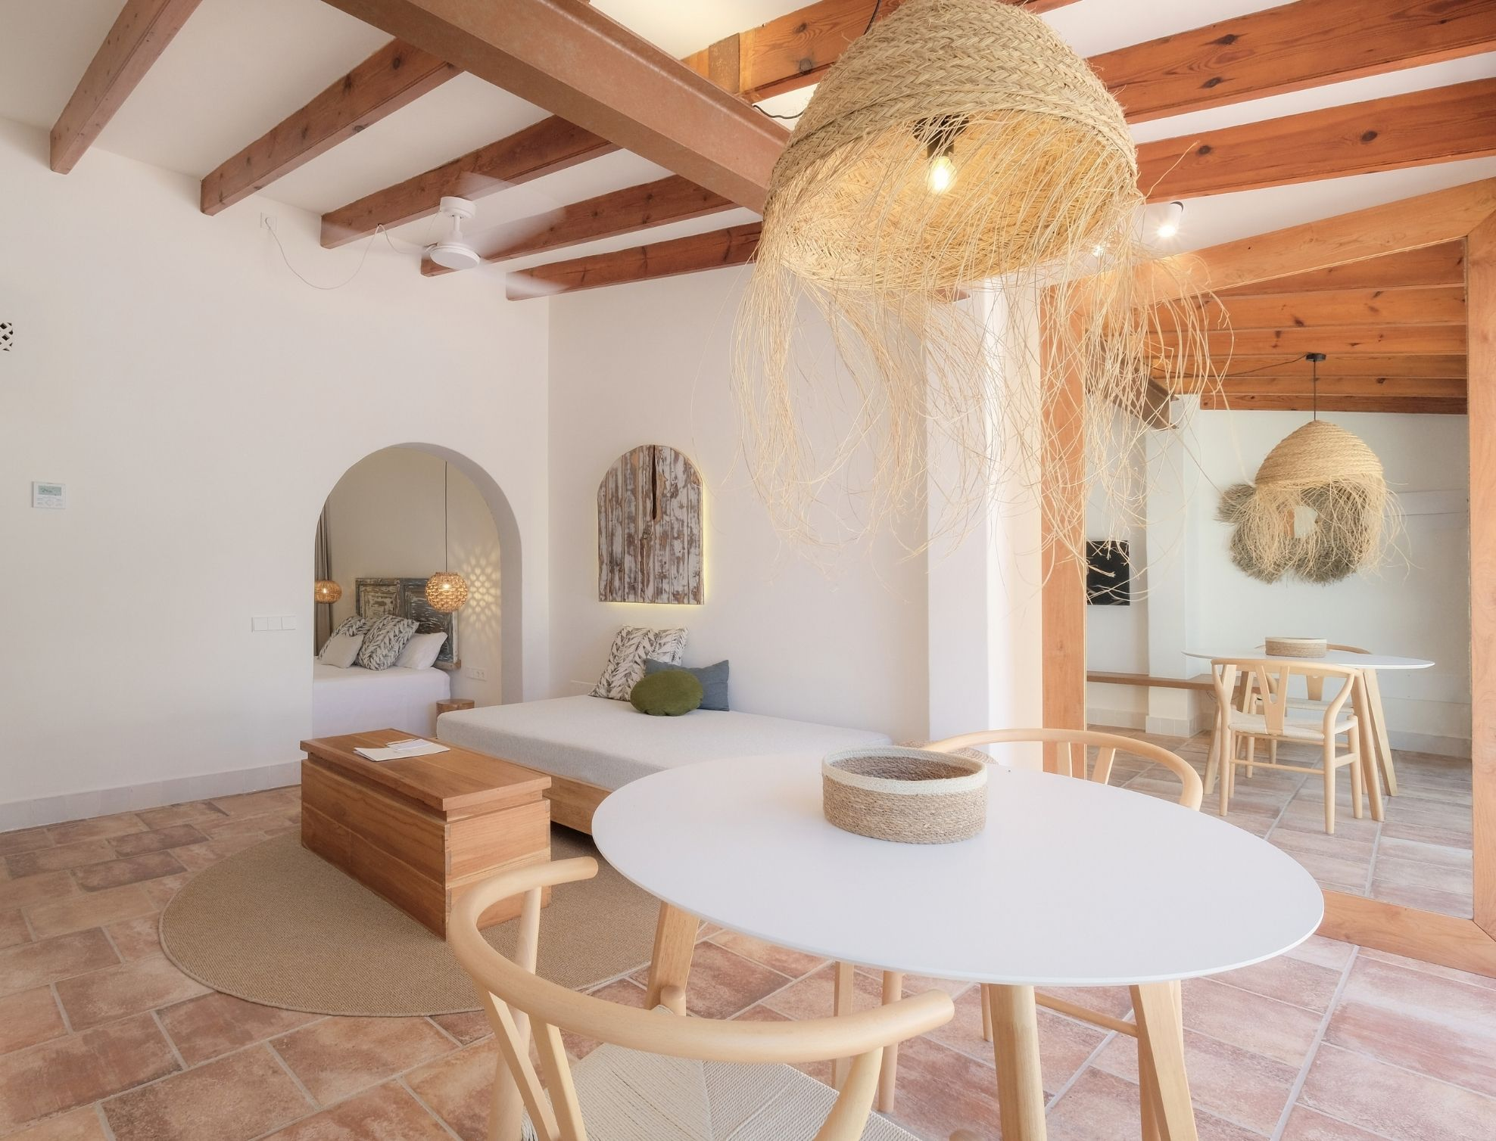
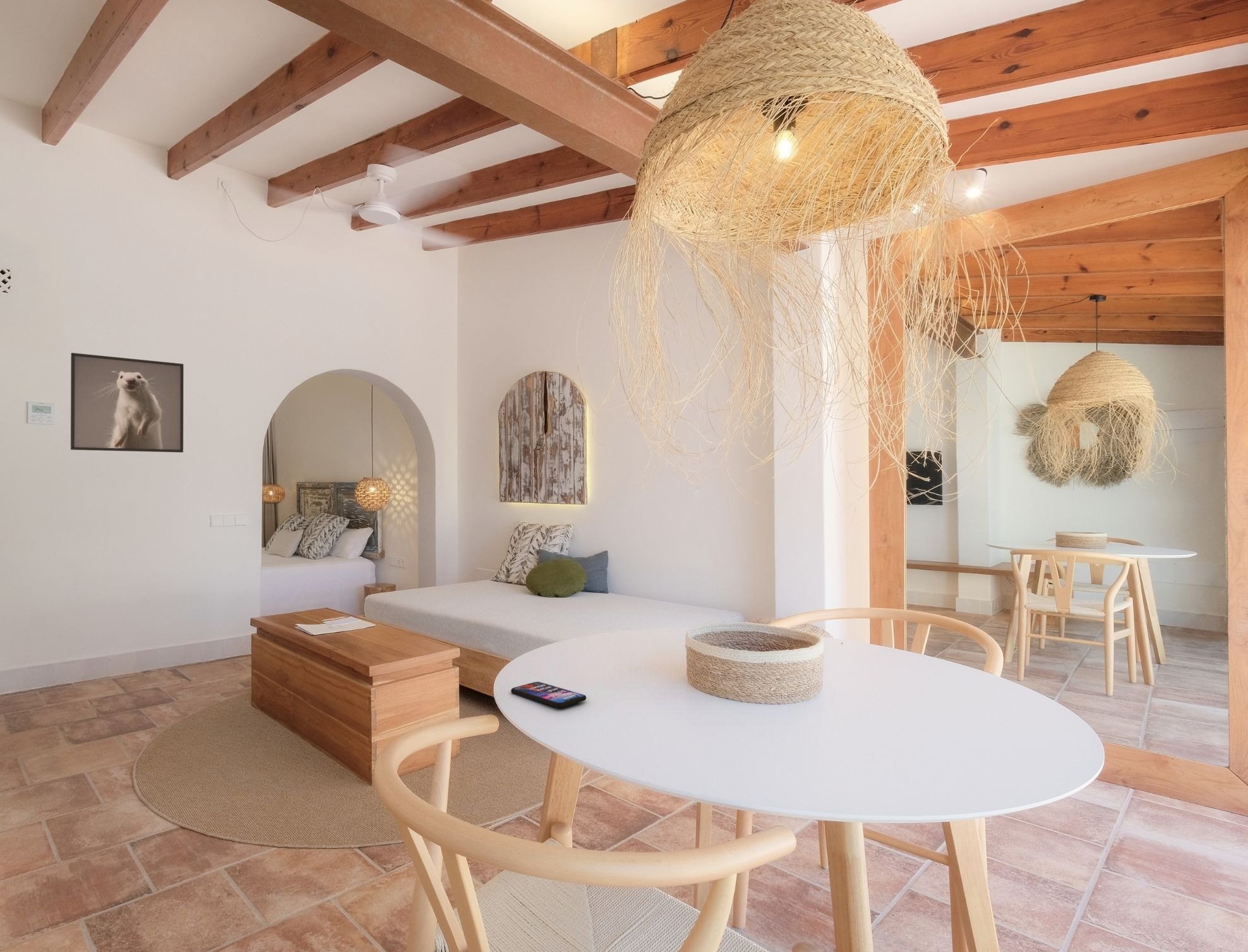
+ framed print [70,352,184,453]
+ smartphone [510,681,587,708]
